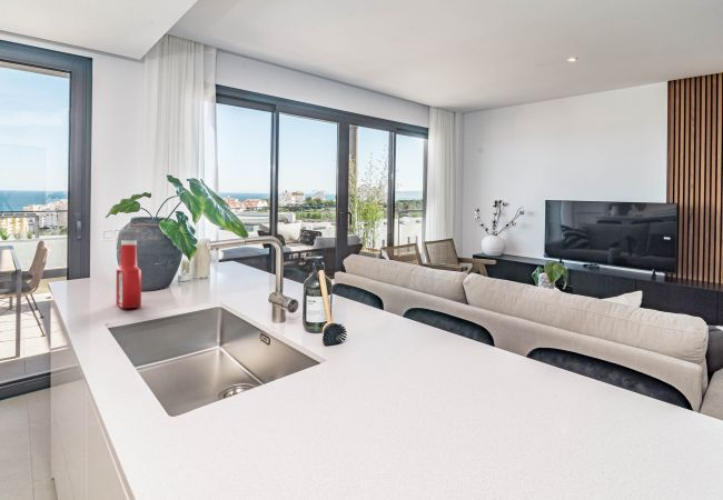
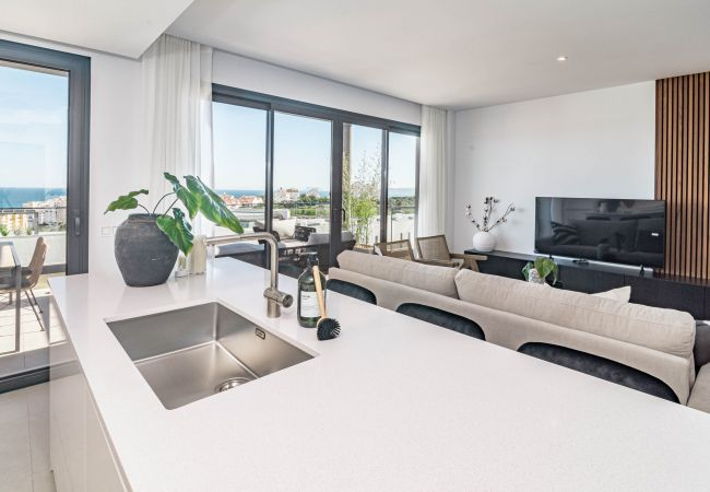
- soap bottle [115,239,142,309]
